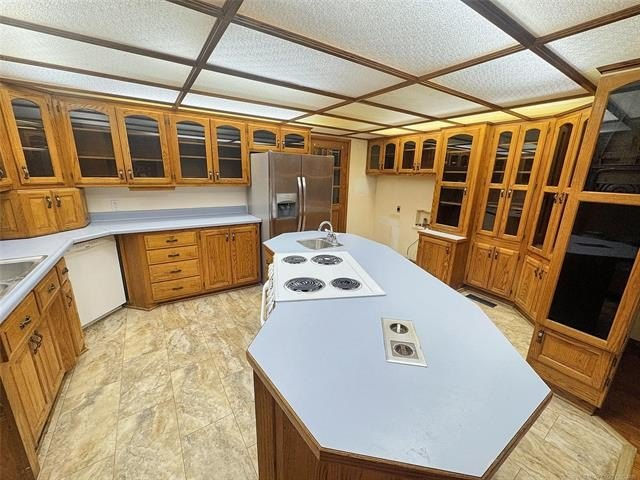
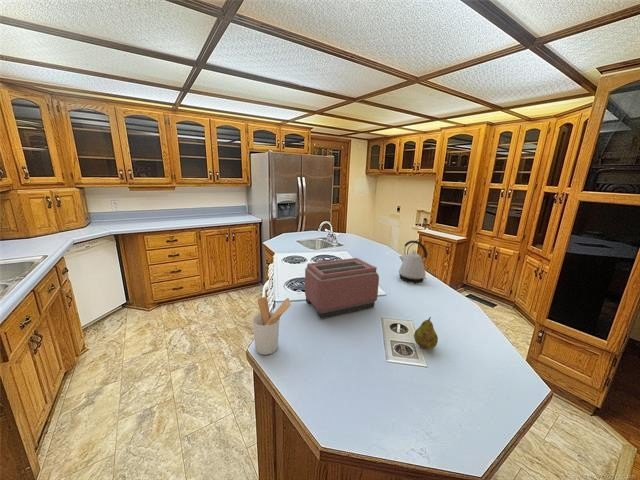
+ utensil holder [251,296,292,356]
+ fruit [413,316,439,350]
+ kettle [398,240,428,284]
+ toaster [304,257,380,320]
